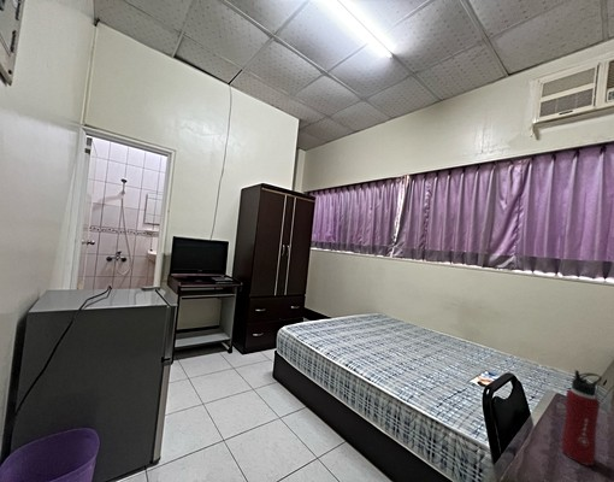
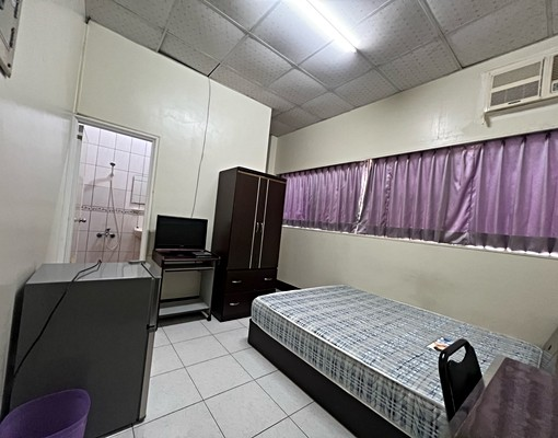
- water bottle [560,369,603,466]
